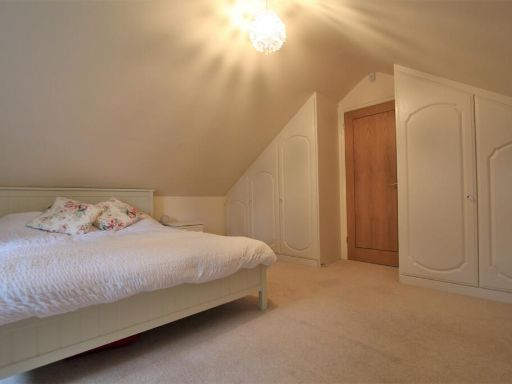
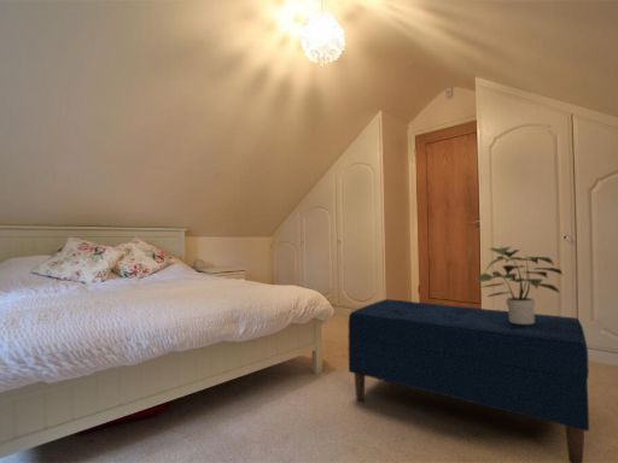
+ bench [346,298,590,463]
+ potted plant [476,246,564,324]
